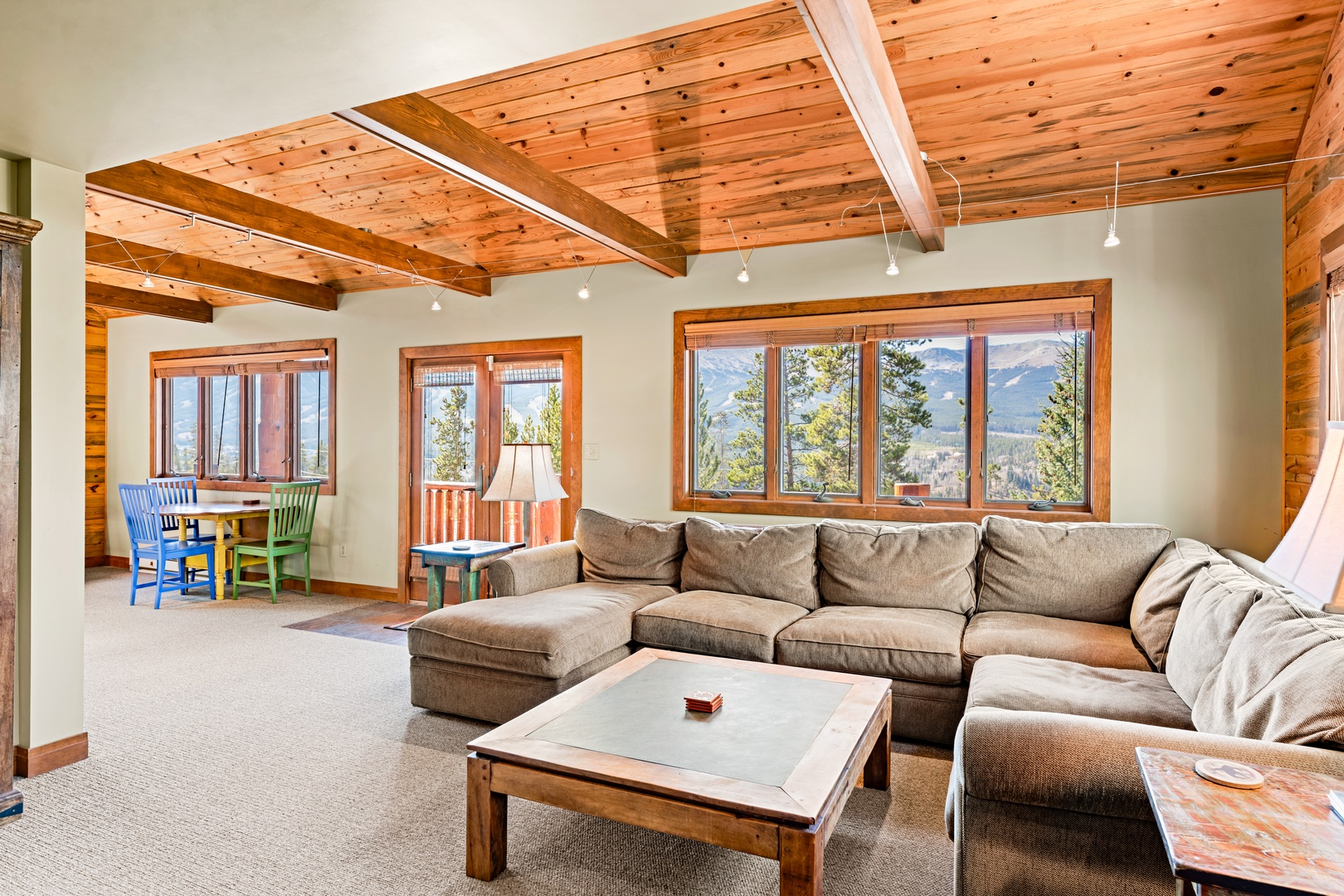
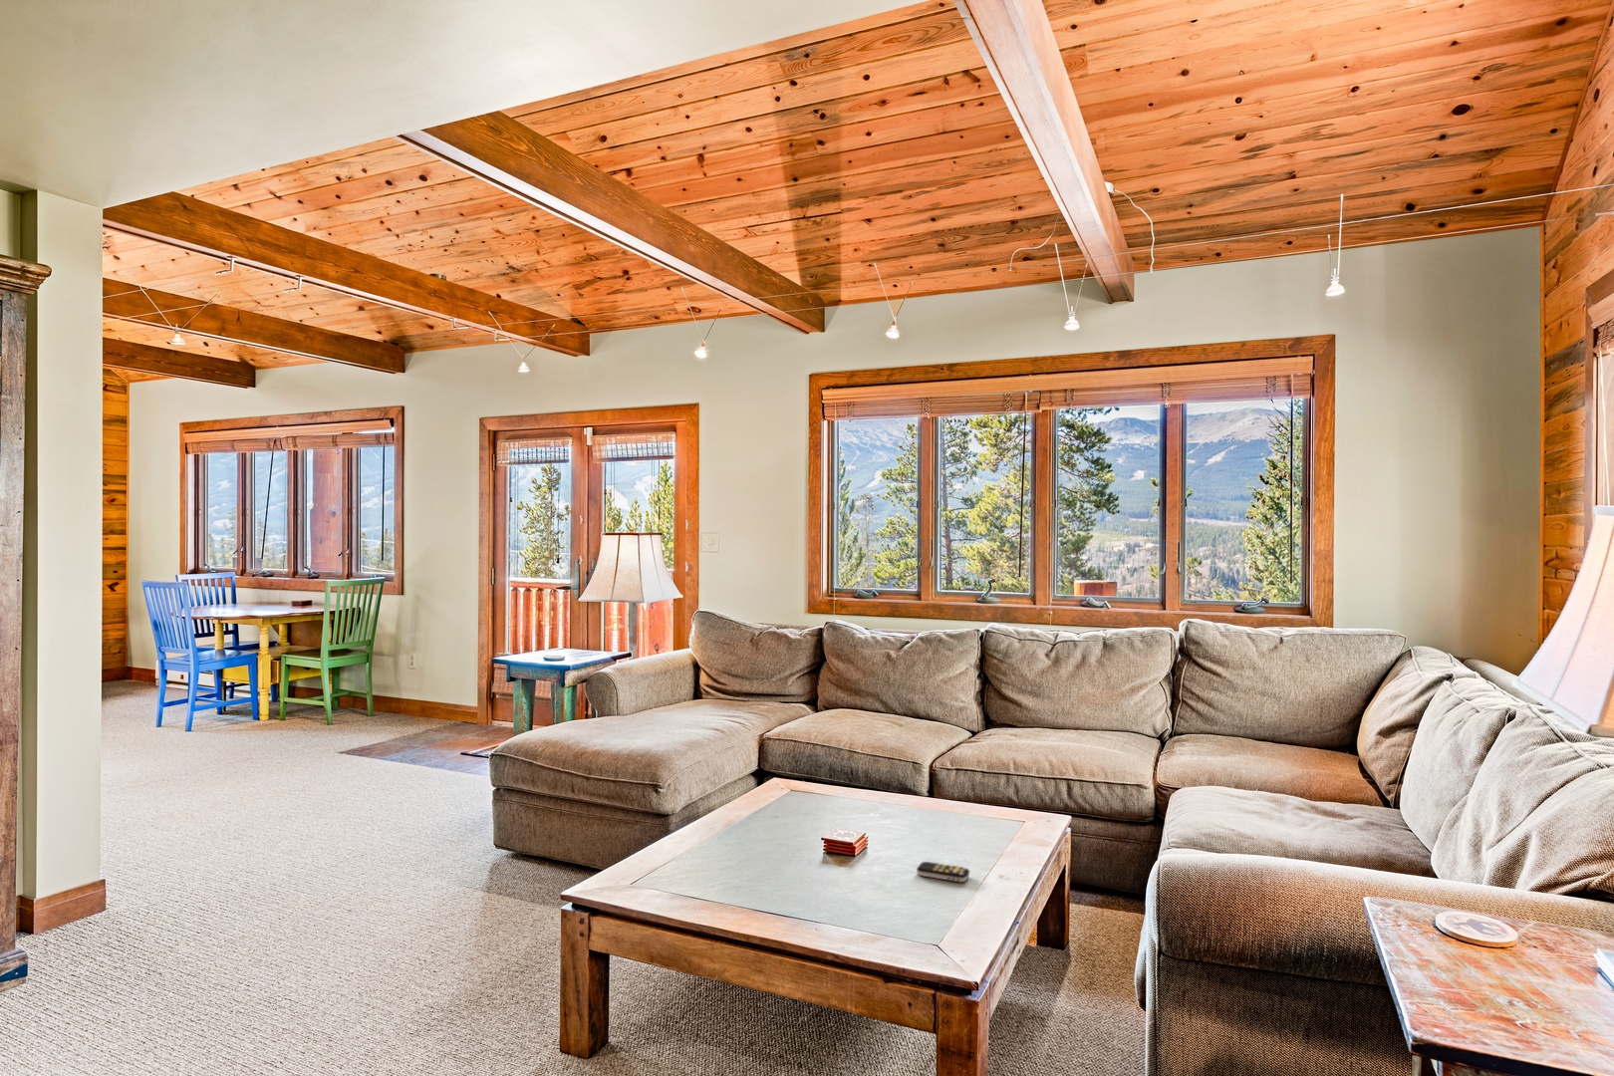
+ remote control [915,861,970,883]
